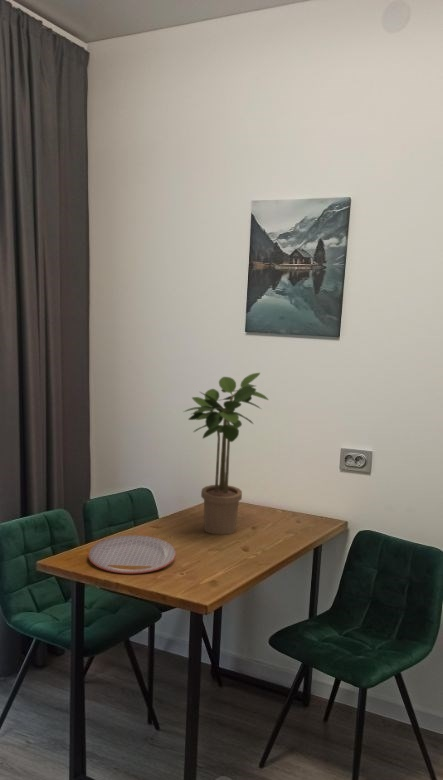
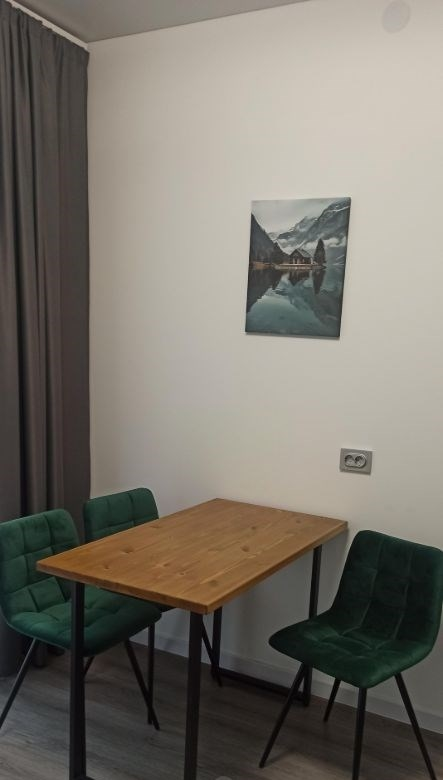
- potted plant [183,372,270,536]
- plate [87,534,177,575]
